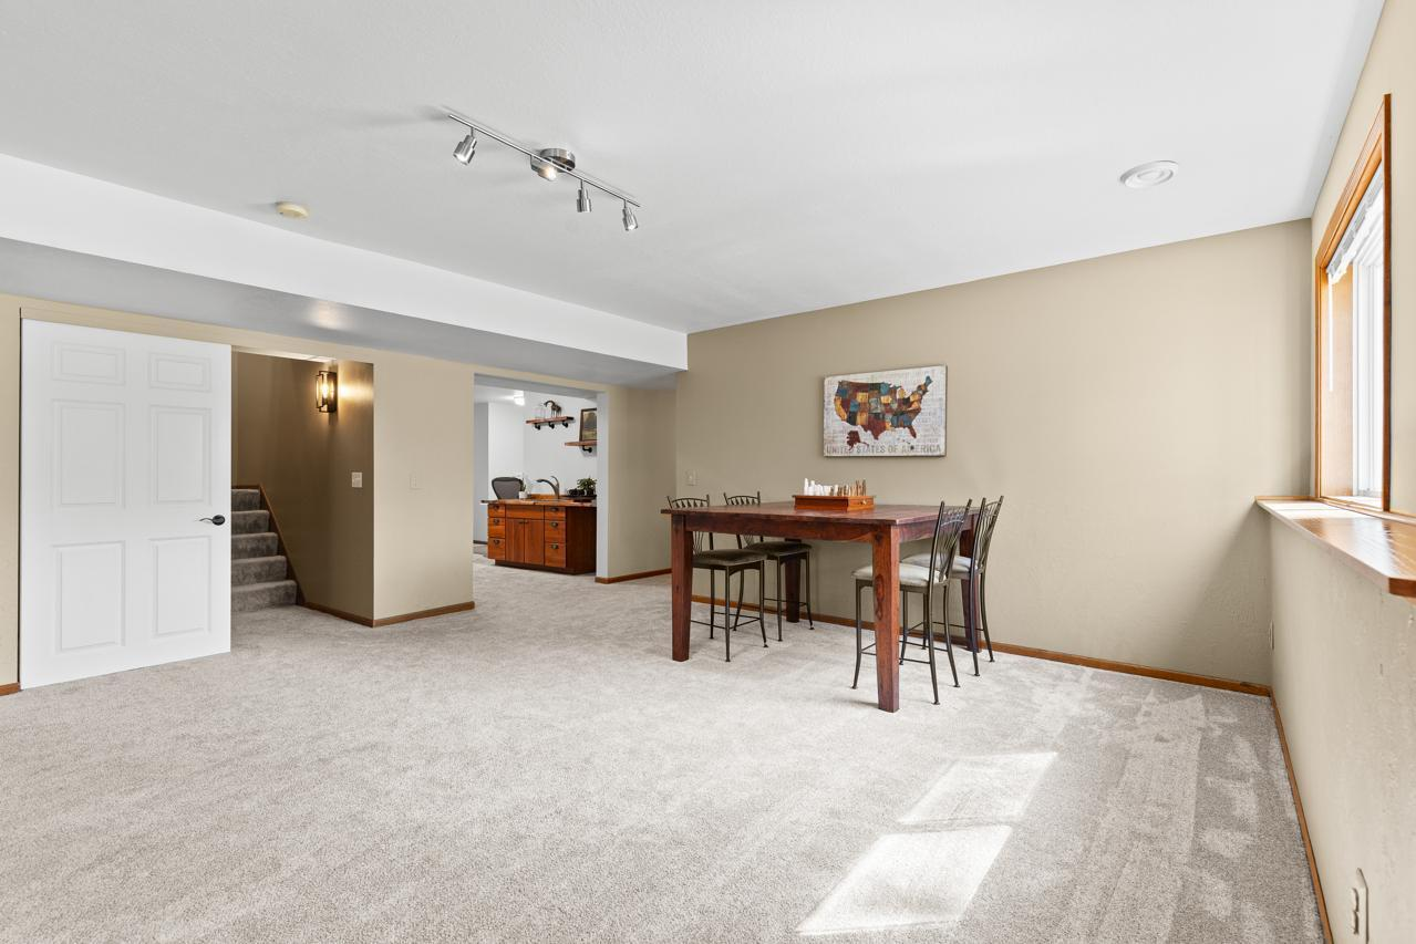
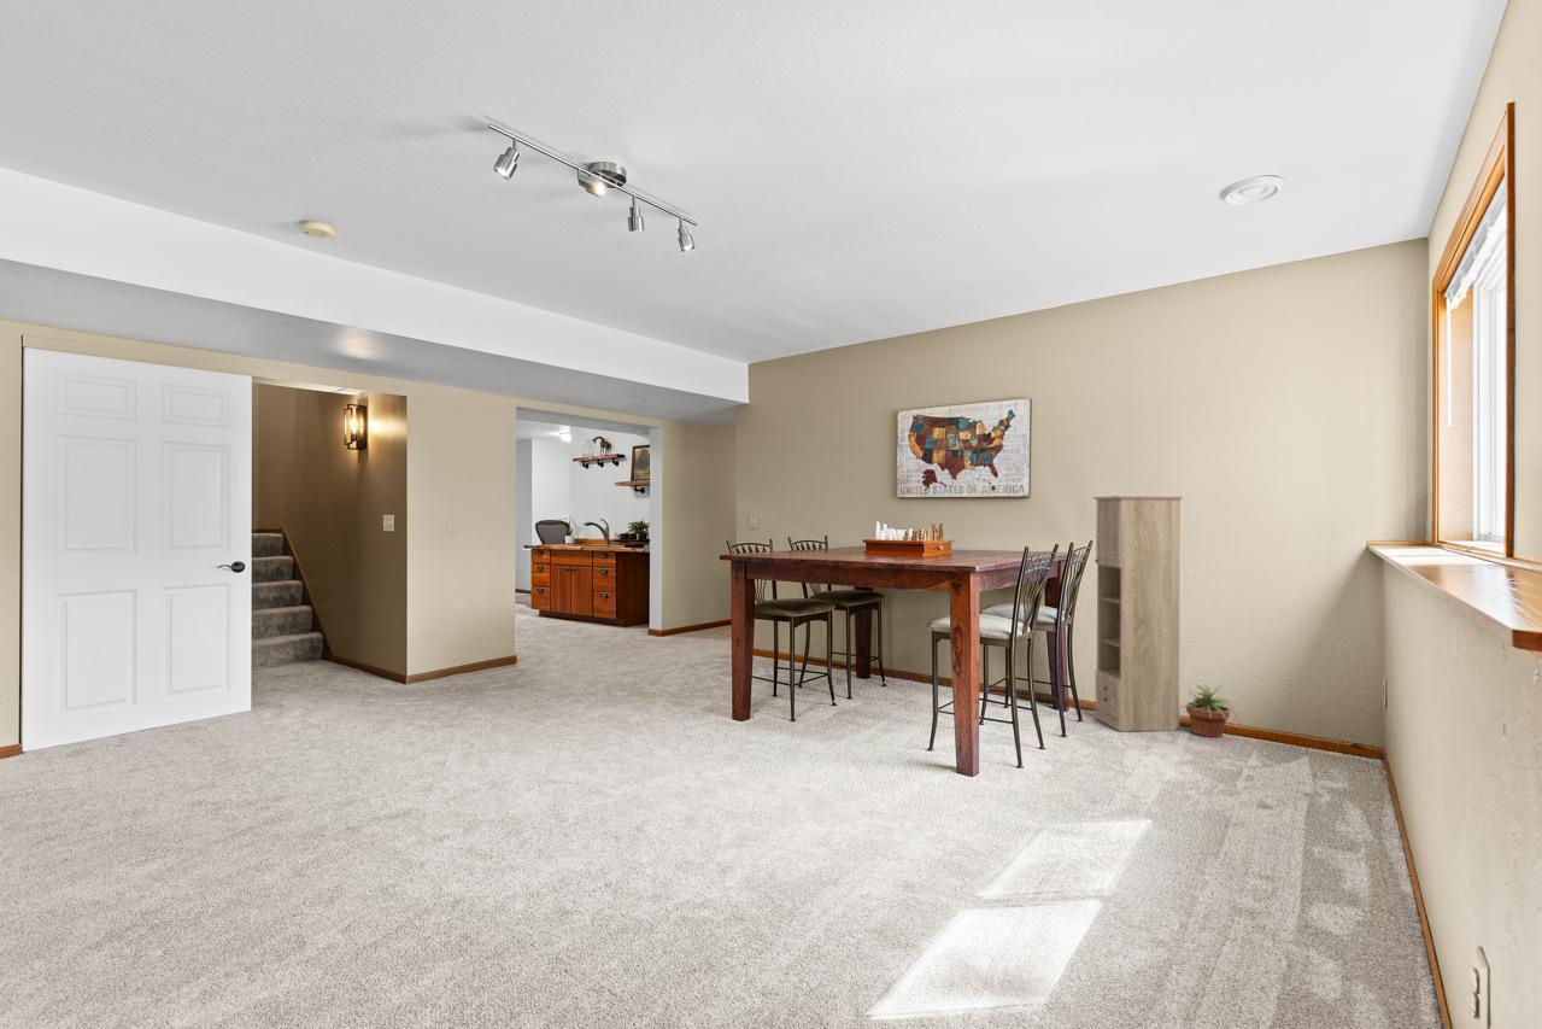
+ storage cabinet [1091,495,1184,733]
+ potted plant [1178,683,1238,738]
